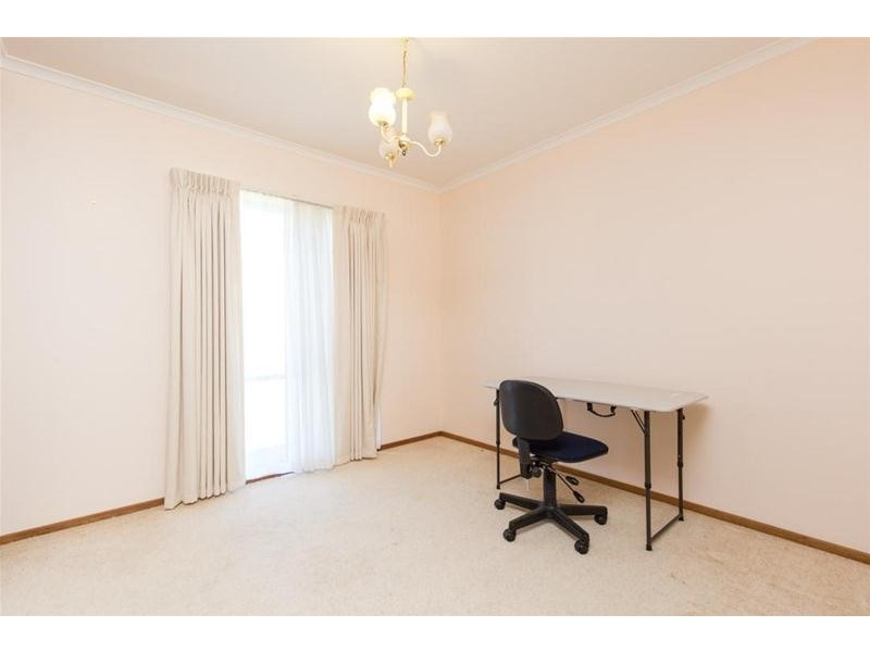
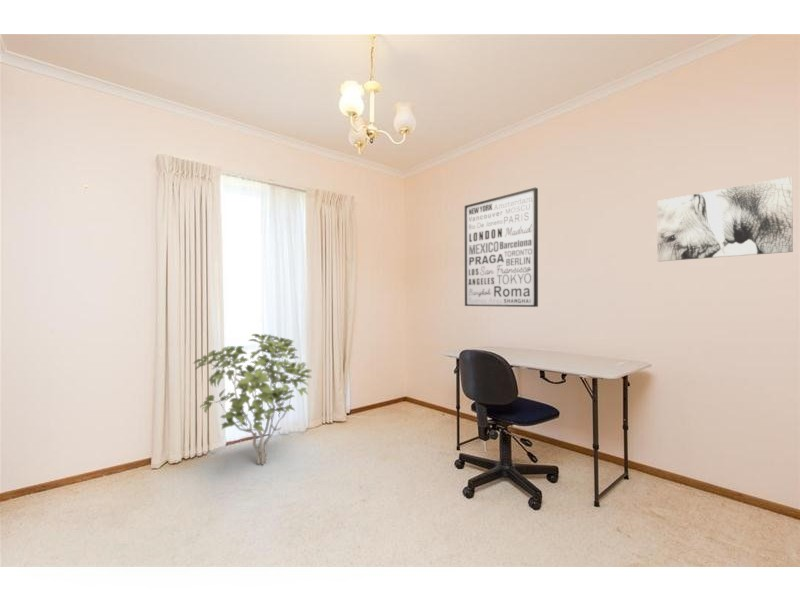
+ shrub [192,333,313,466]
+ wall art [464,187,539,308]
+ wall art [656,176,794,262]
